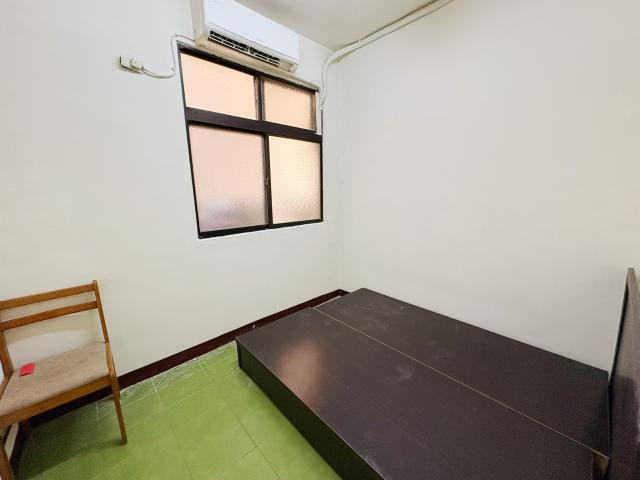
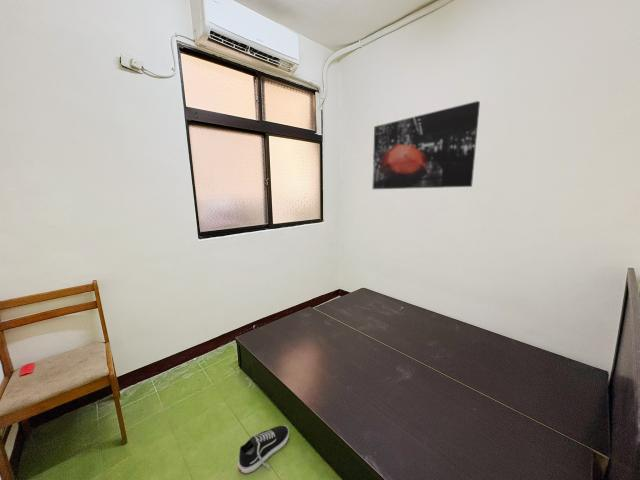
+ shoe [237,424,290,474]
+ wall art [372,100,481,190]
